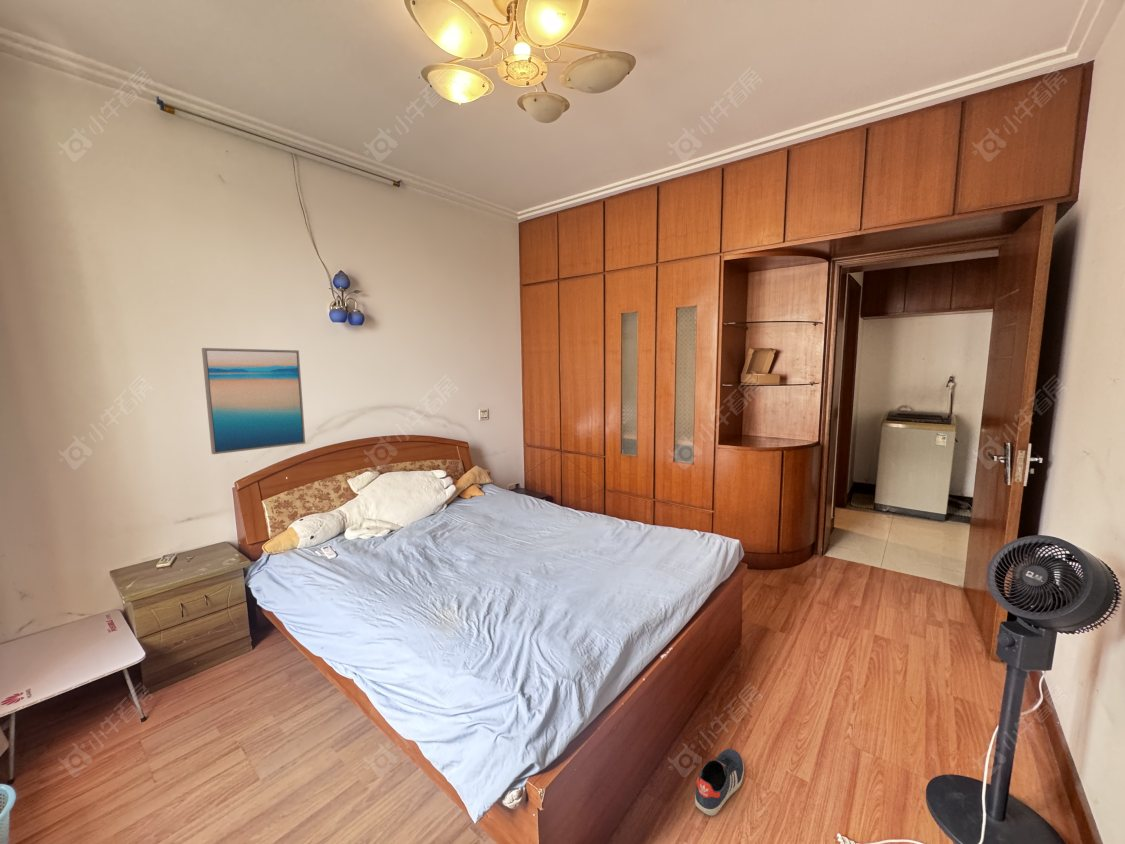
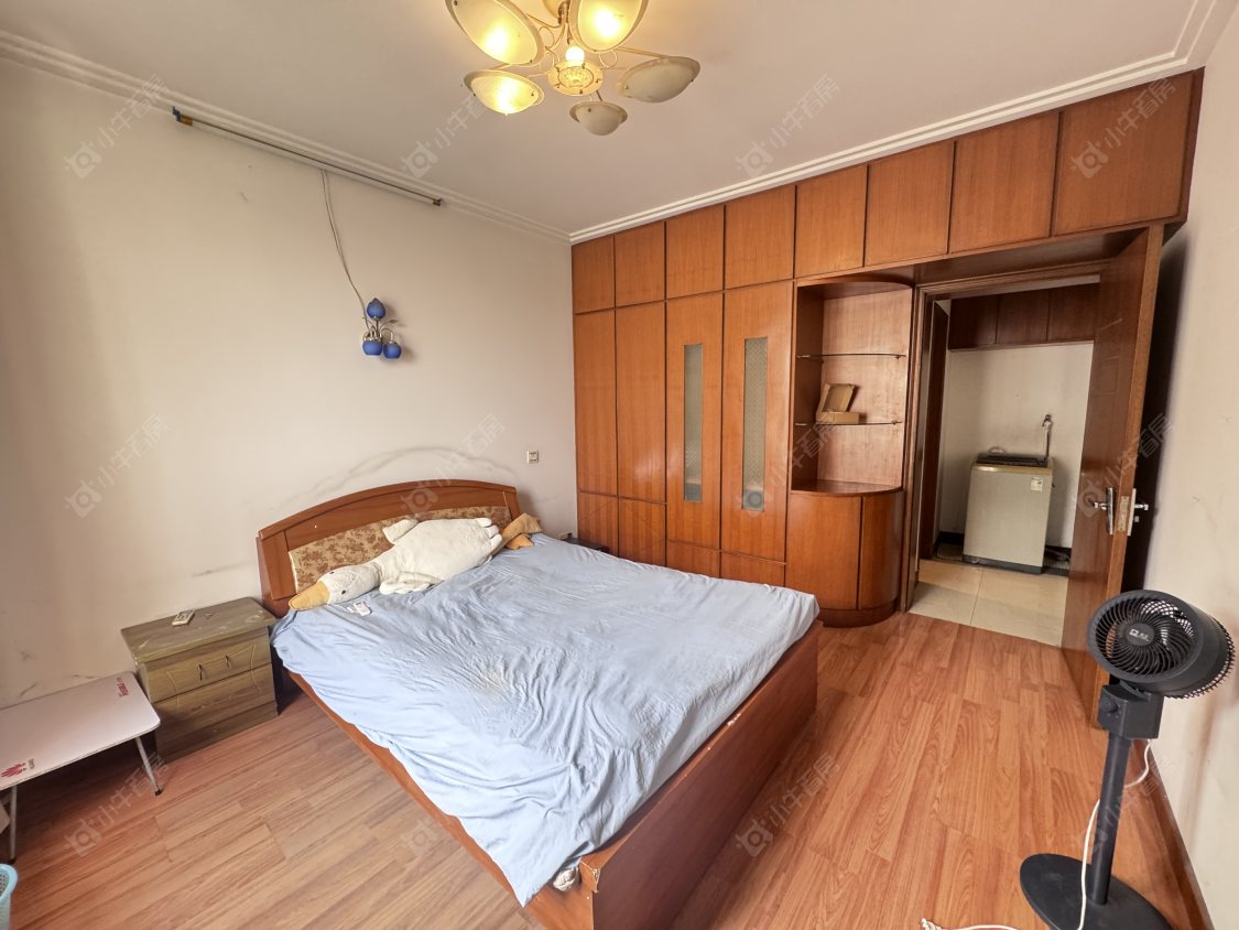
- wall art [201,347,306,455]
- sneaker [694,748,745,817]
